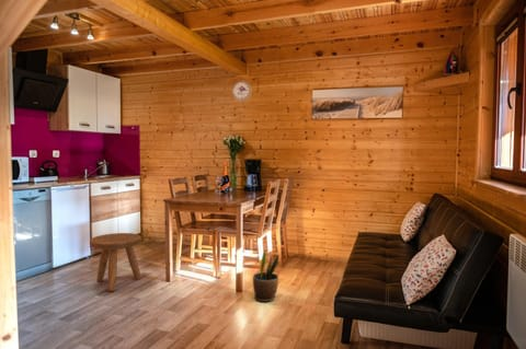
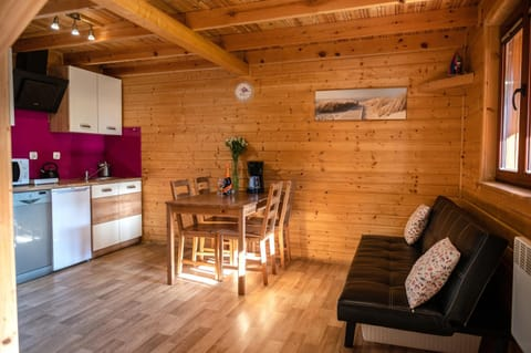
- stool [89,232,142,292]
- potted plant [252,248,279,303]
